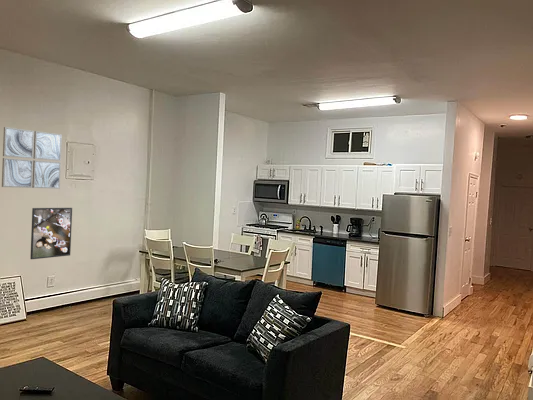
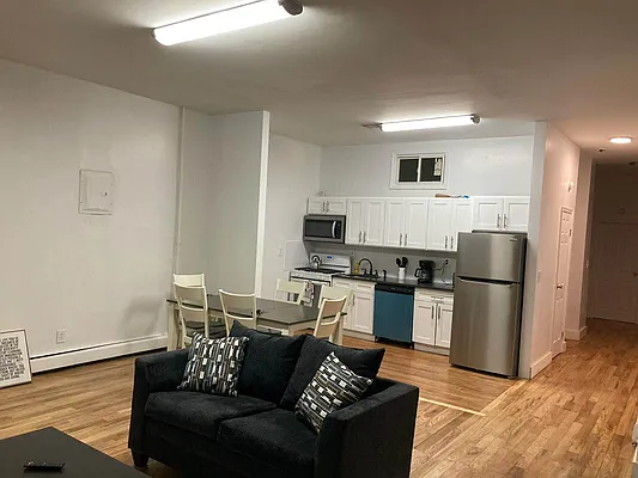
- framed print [29,207,73,260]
- wall art [1,126,63,190]
